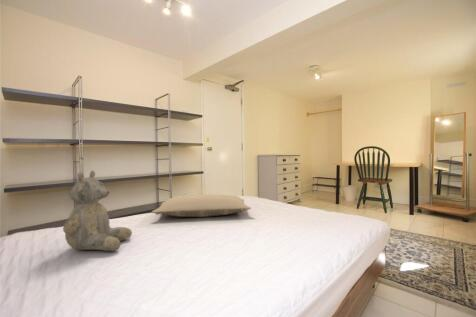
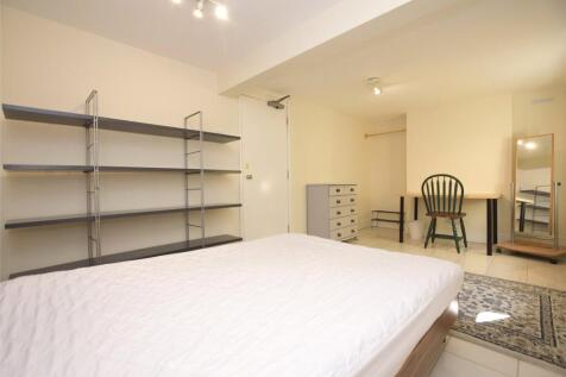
- pillow [151,193,252,218]
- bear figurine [62,169,133,252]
